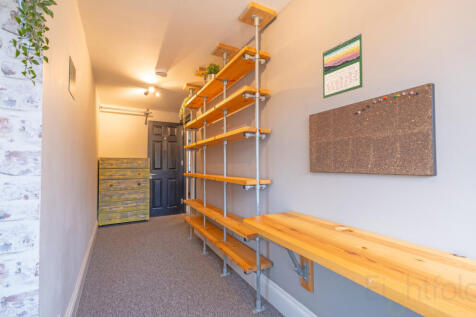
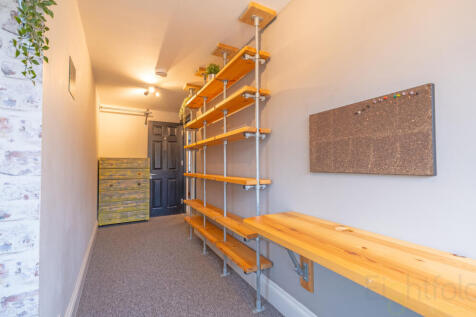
- calendar [322,32,364,99]
